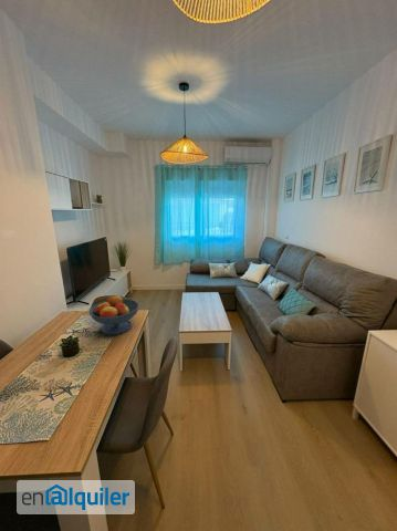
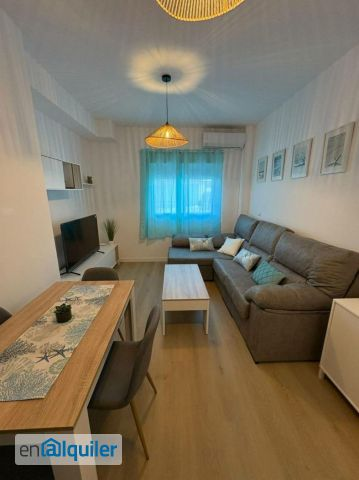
- fruit bowl [87,294,140,335]
